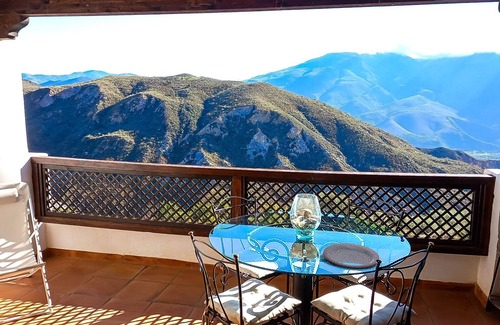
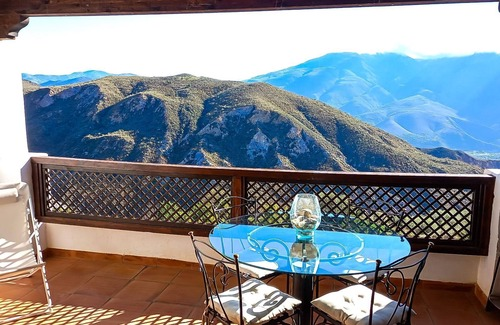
- plate [322,242,380,269]
